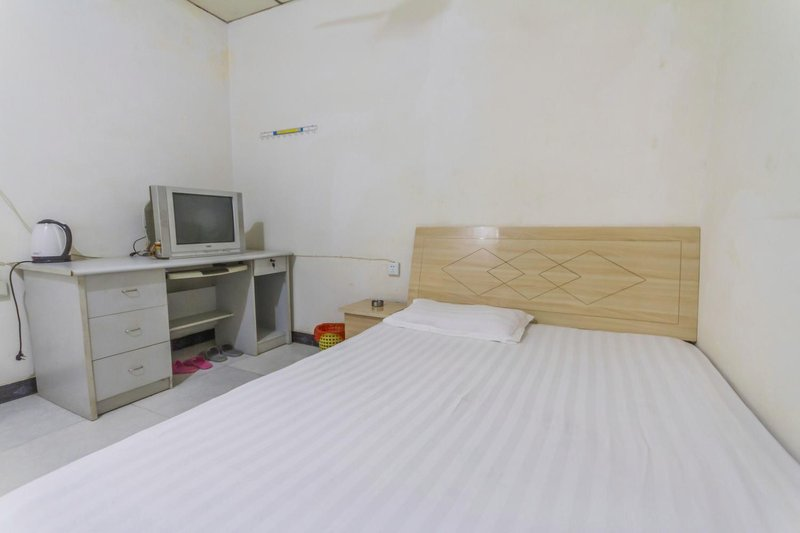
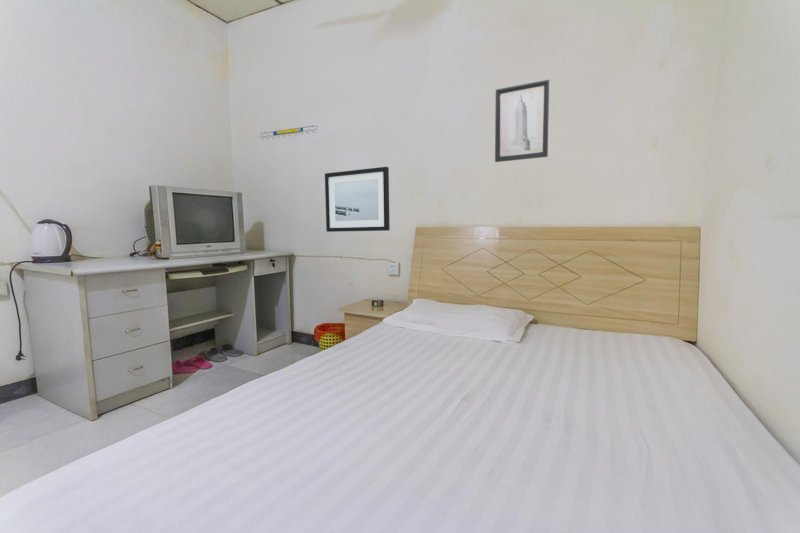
+ wall art [494,79,550,163]
+ wall art [324,166,391,233]
